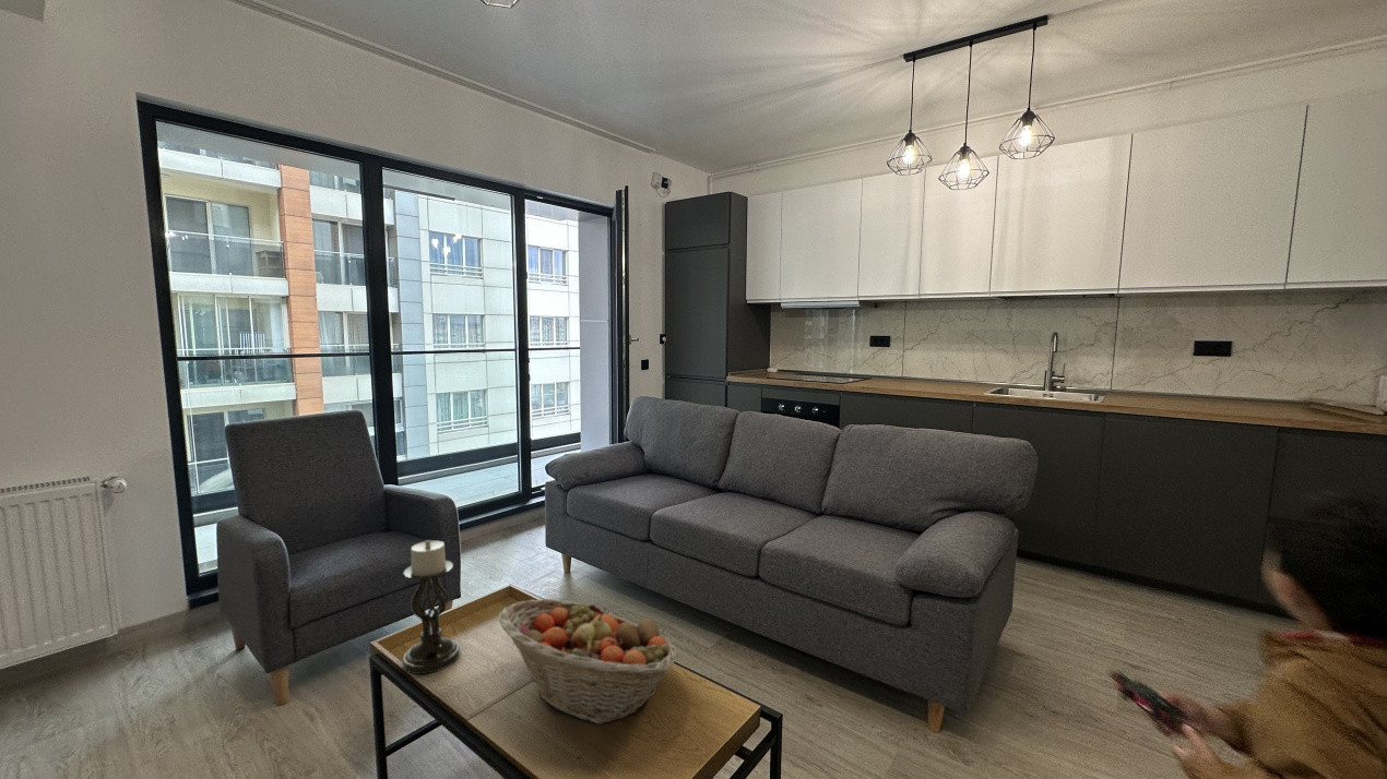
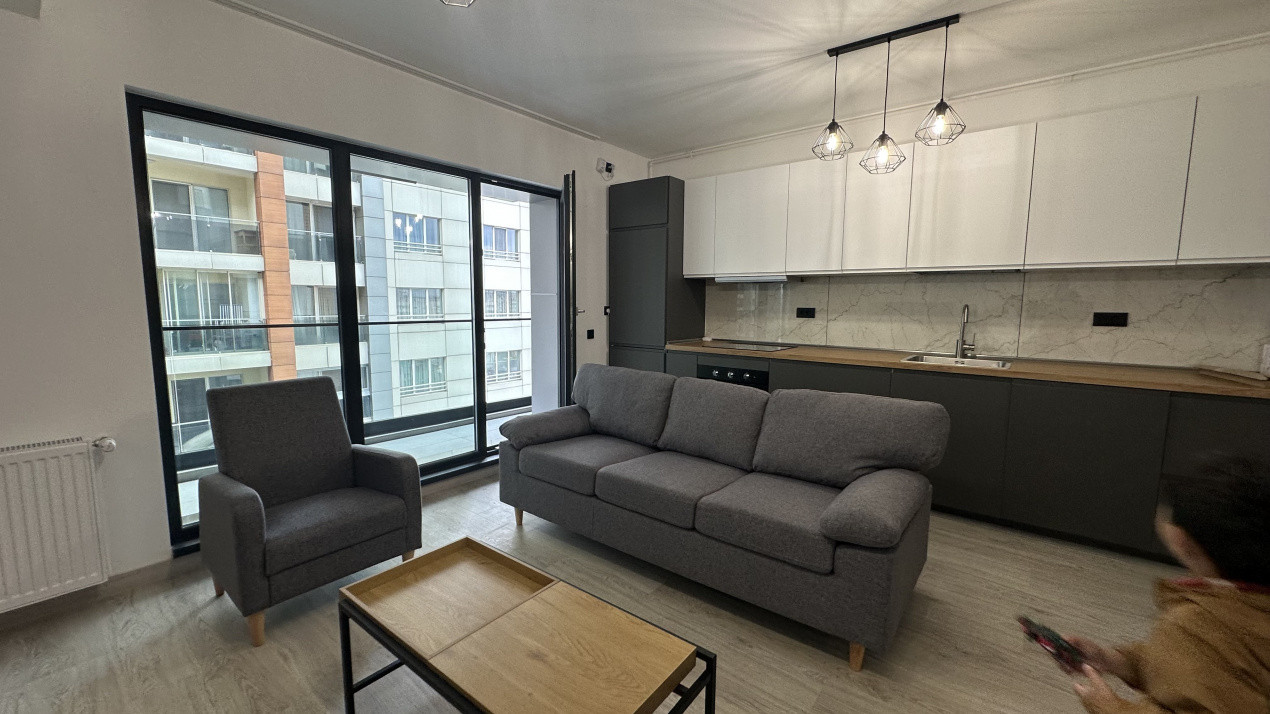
- candle holder [401,539,461,675]
- fruit basket [498,598,679,726]
